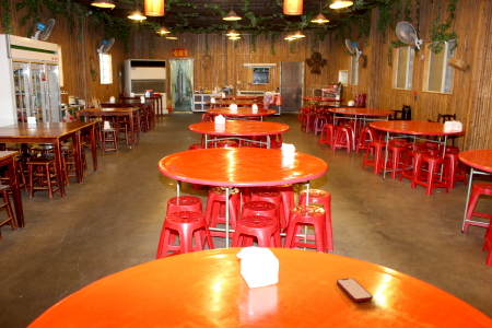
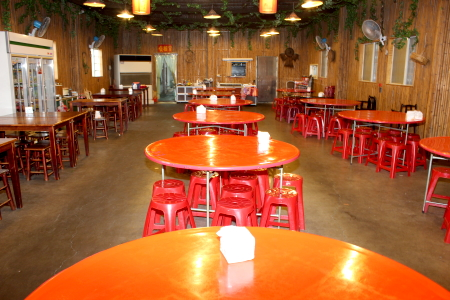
- smartphone [336,278,374,303]
